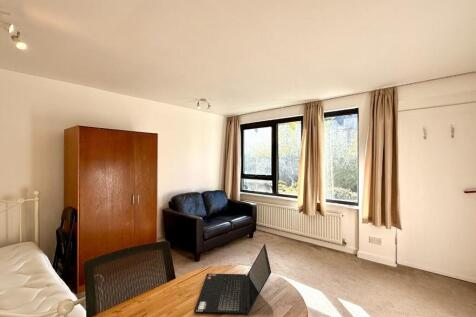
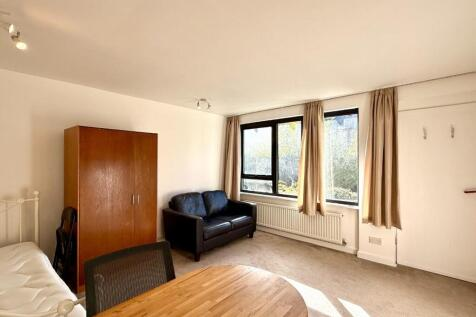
- laptop computer [193,243,272,317]
